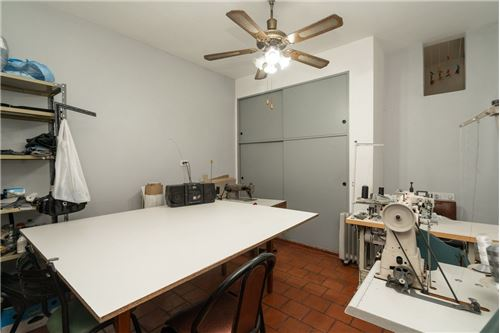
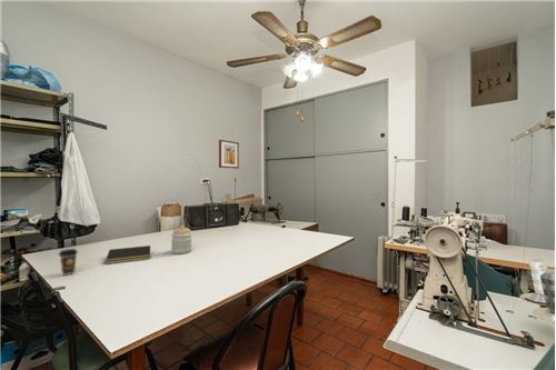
+ notepad [103,244,151,264]
+ jar [170,224,193,254]
+ coffee cup [57,248,79,277]
+ wall art [218,139,240,170]
